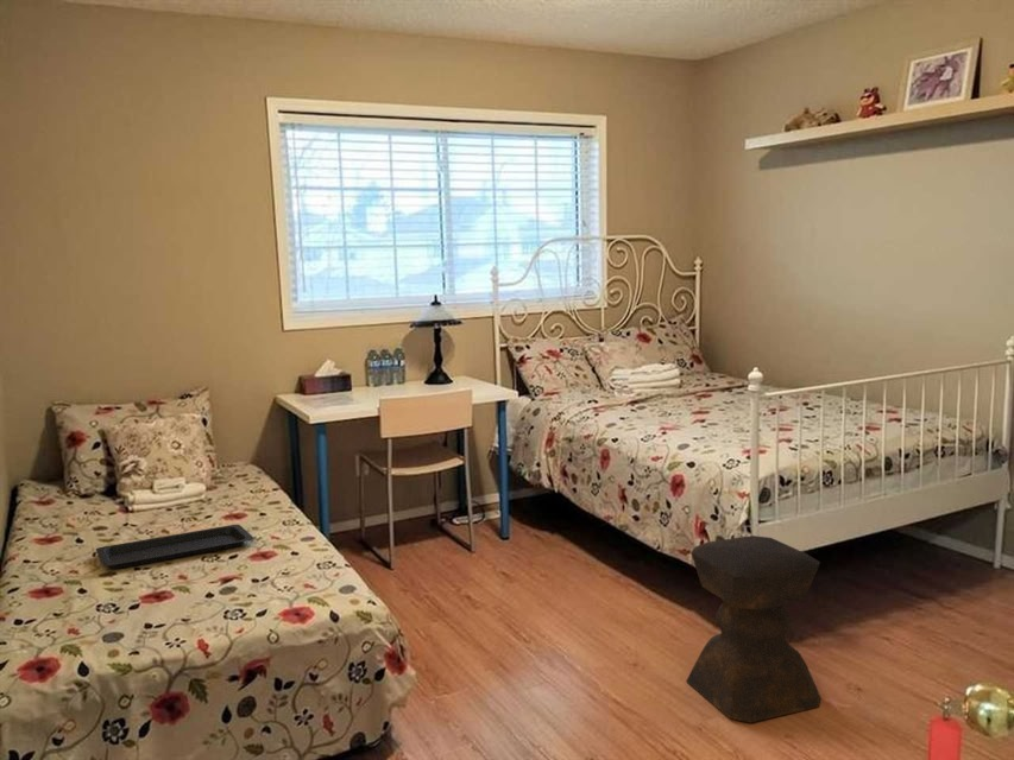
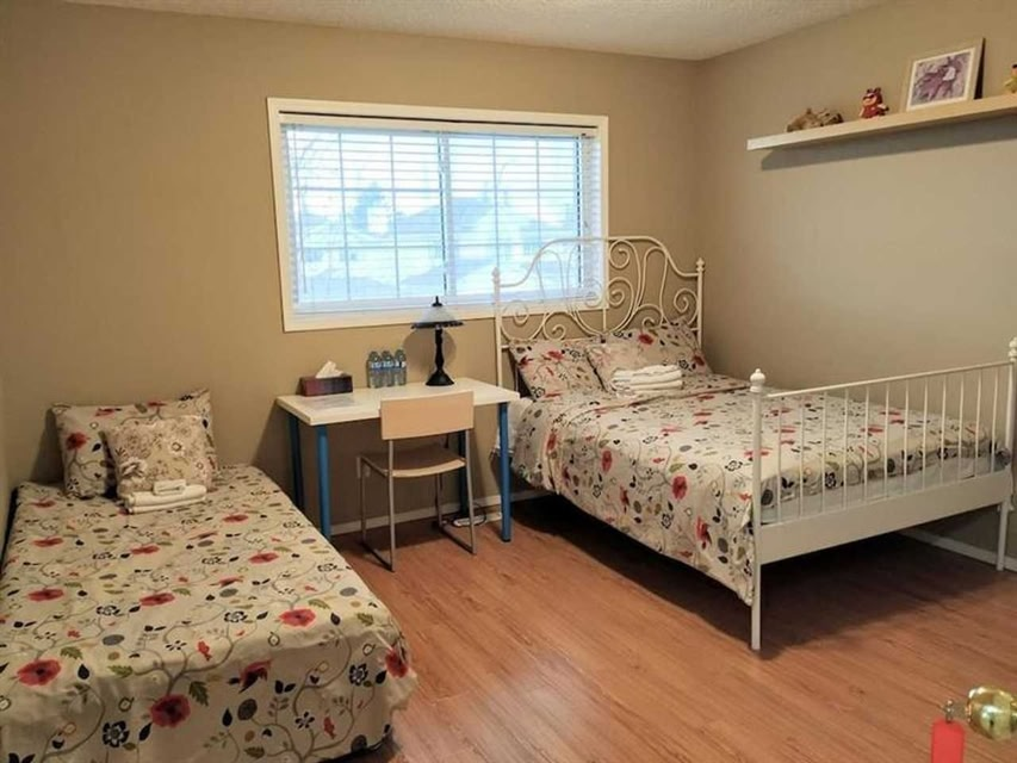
- serving tray [95,524,256,570]
- stool [685,534,821,723]
